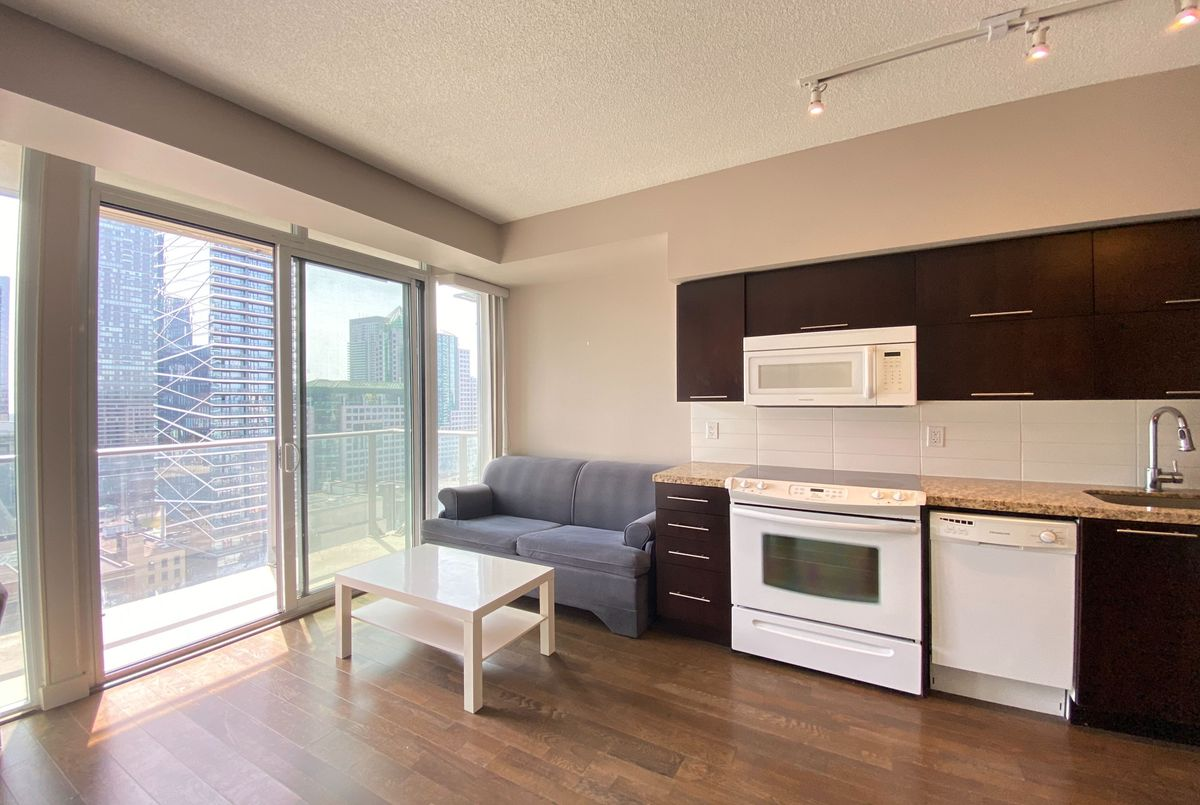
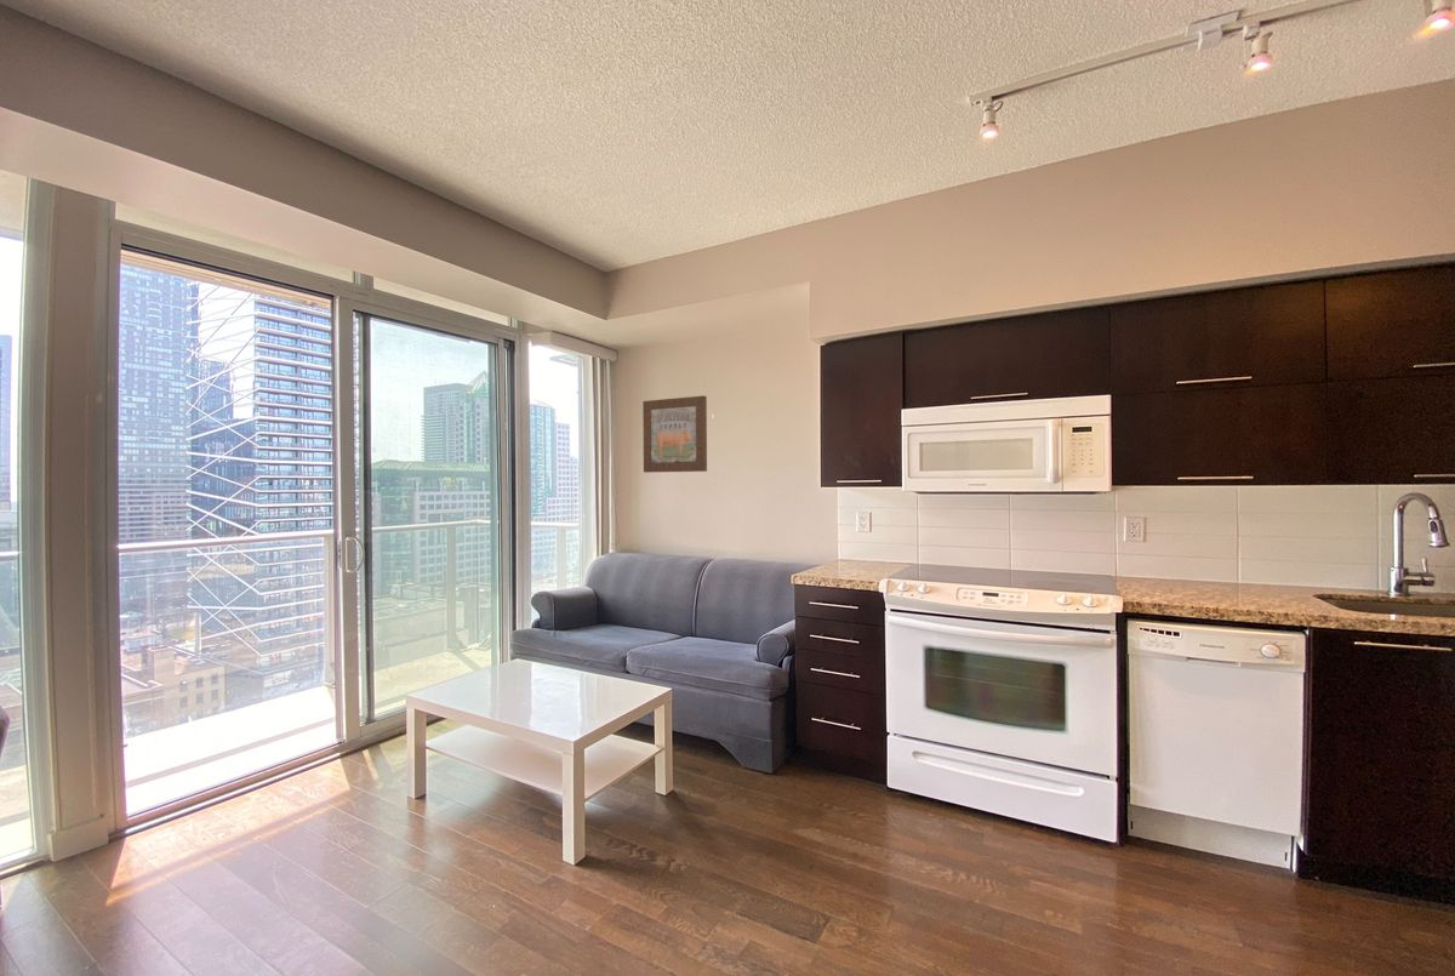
+ wall art [641,394,708,474]
